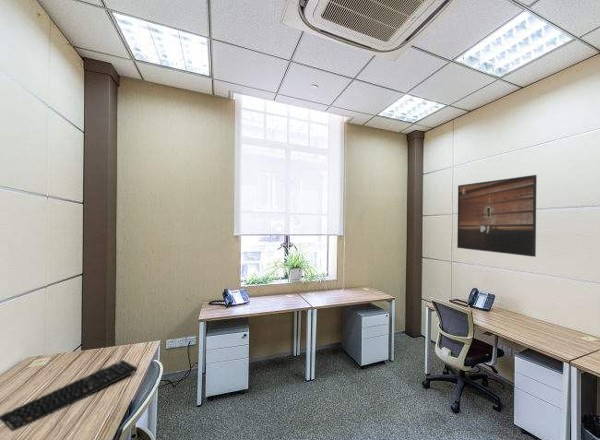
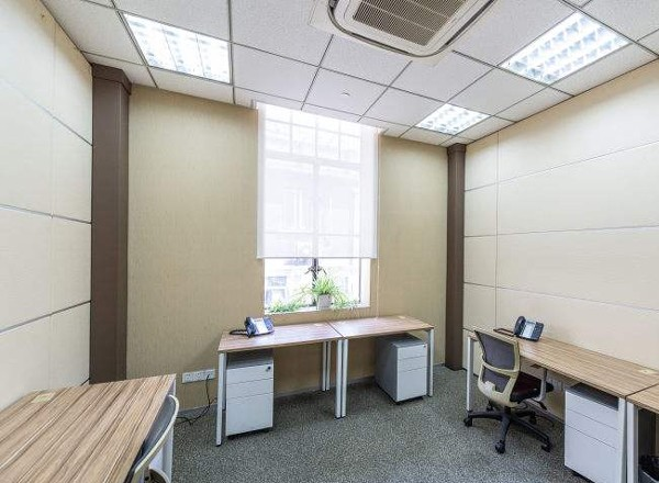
- keyboard [0,359,138,432]
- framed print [456,174,538,258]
